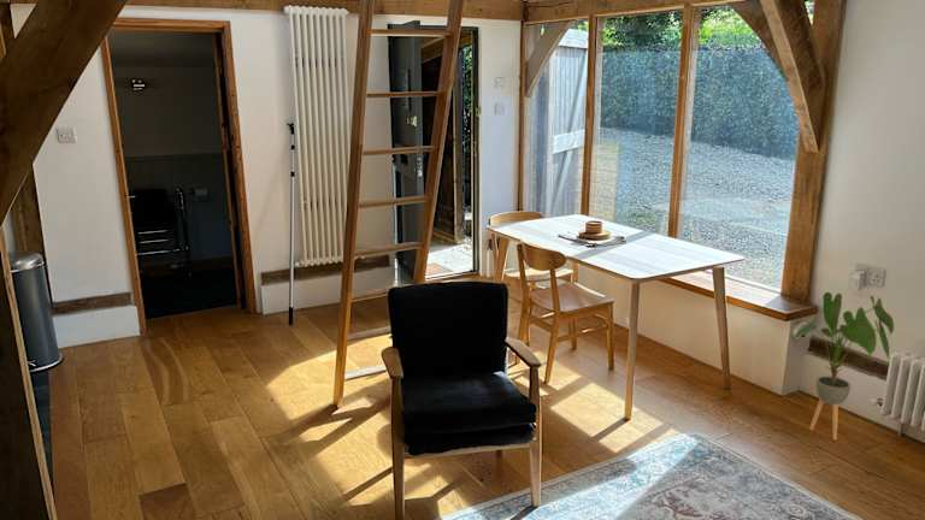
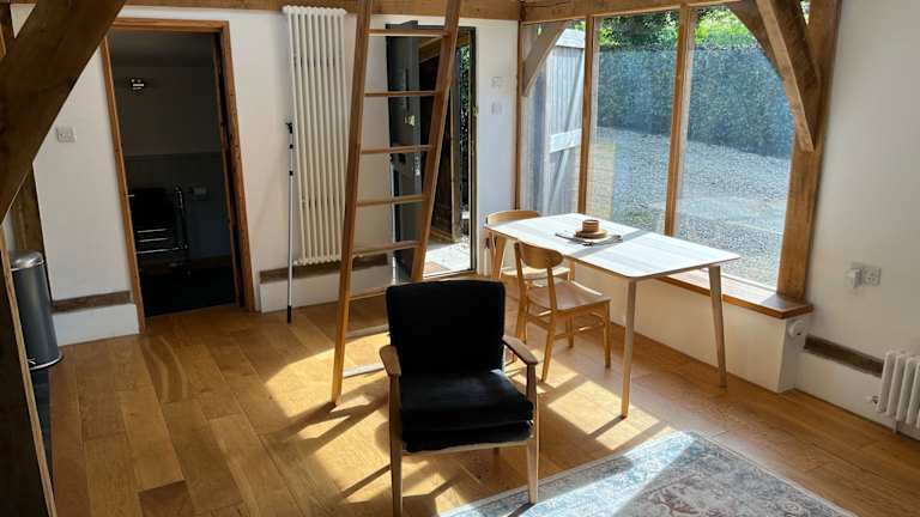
- house plant [790,291,895,442]
